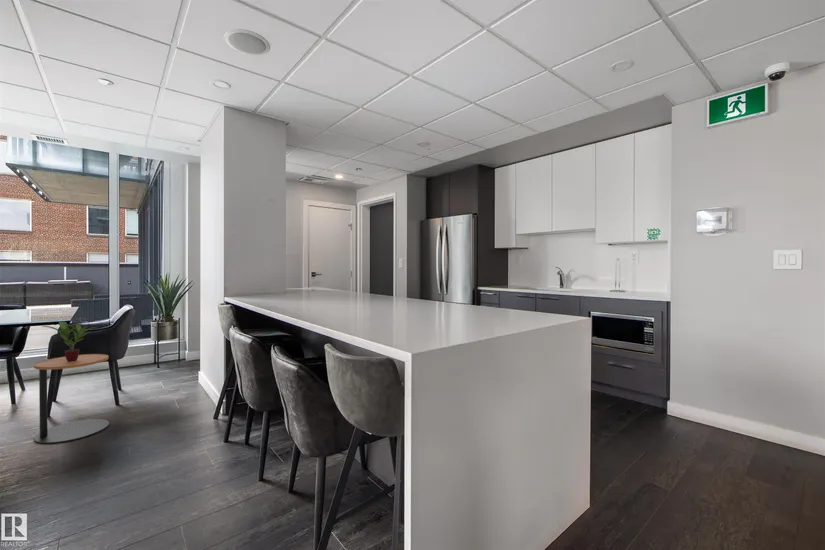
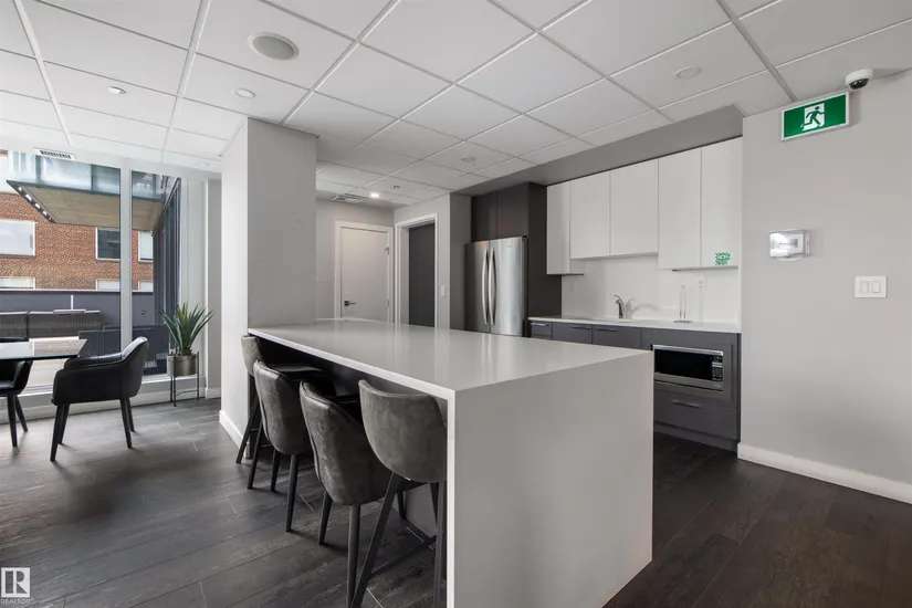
- potted plant [40,320,100,362]
- side table [33,353,110,445]
